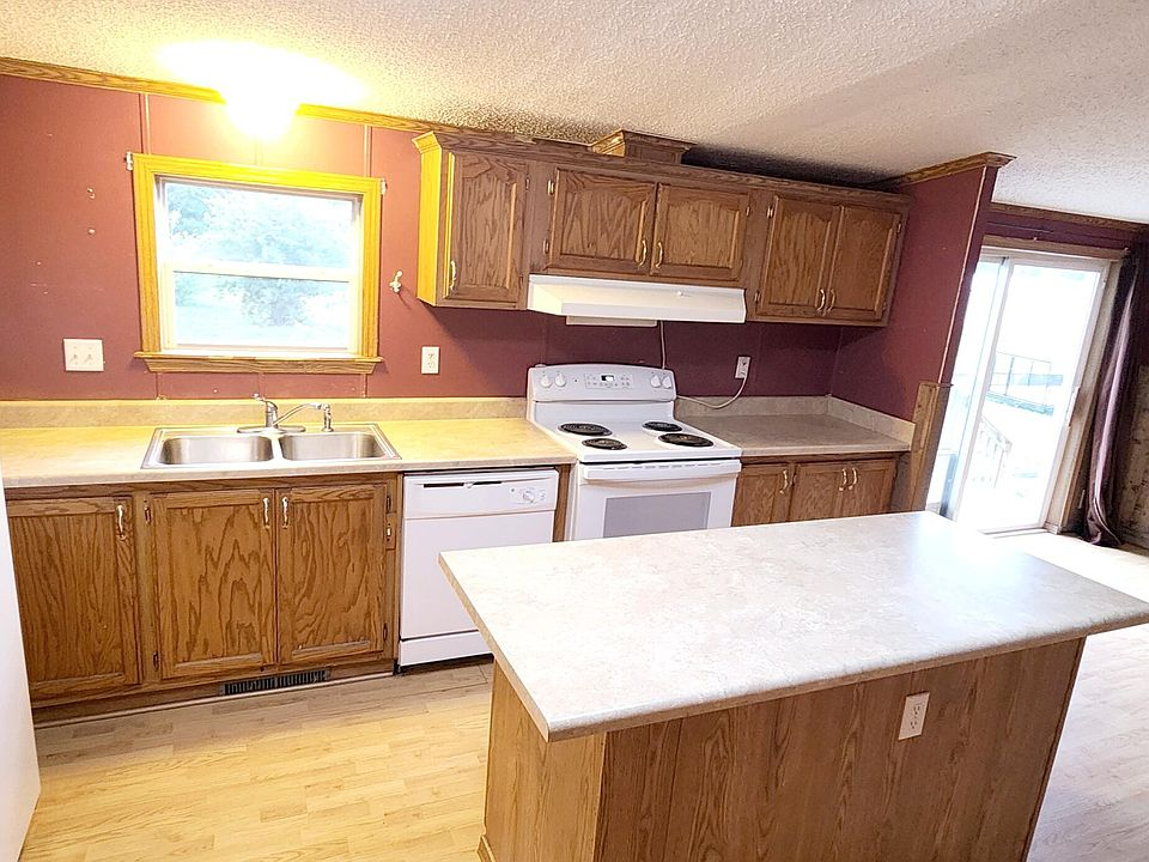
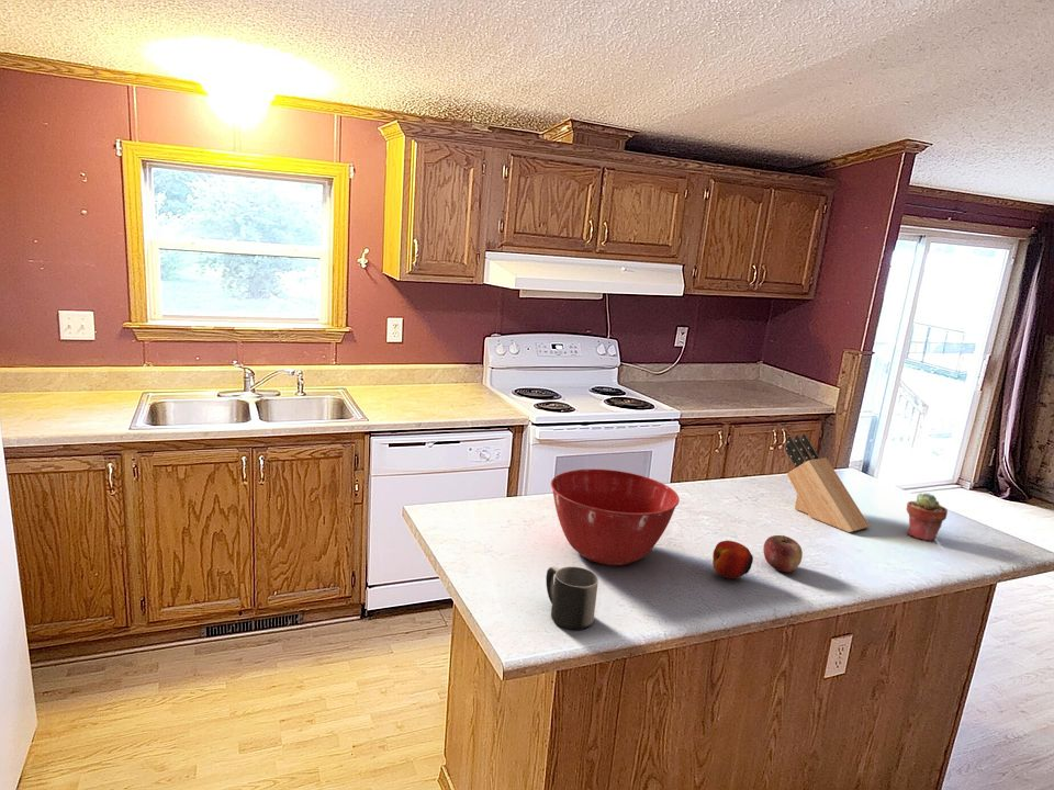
+ potted succulent [906,492,949,543]
+ apple [762,534,804,573]
+ mug [545,565,599,631]
+ mixing bowl [550,469,681,566]
+ knife block [784,433,871,533]
+ apple [711,540,754,579]
